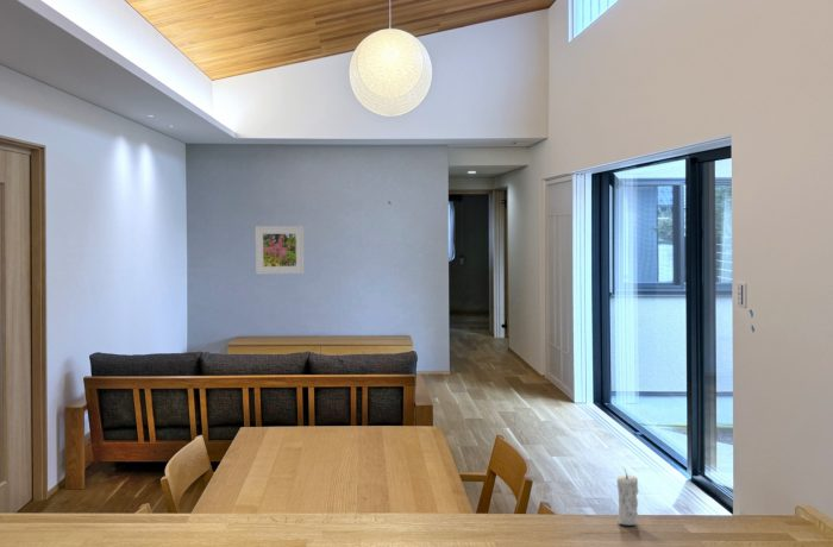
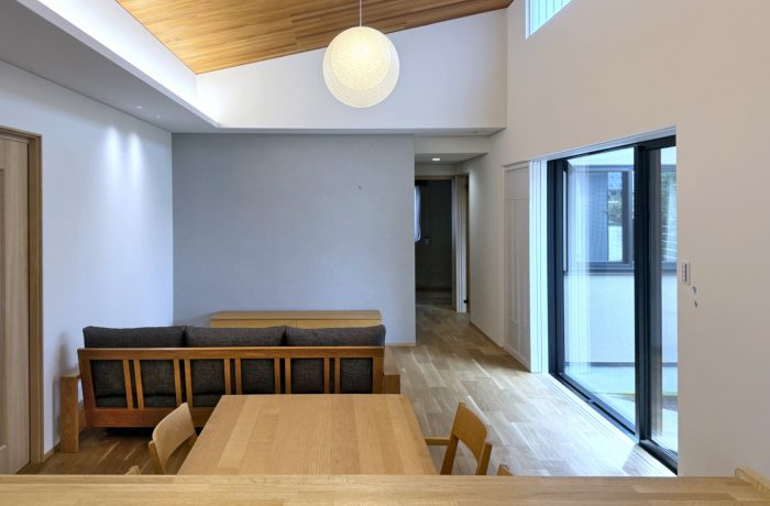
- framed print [255,225,305,275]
- candle [615,466,640,527]
